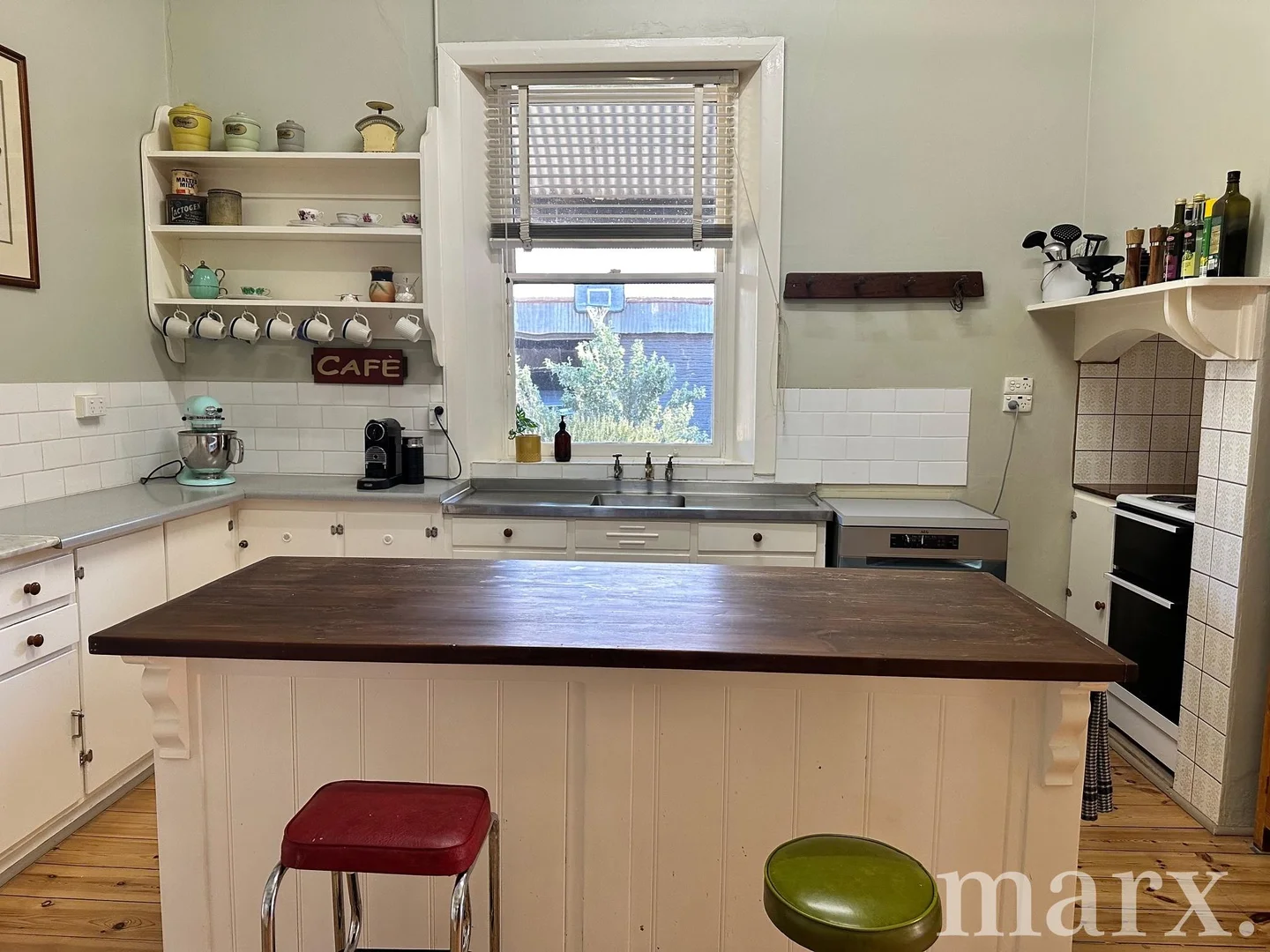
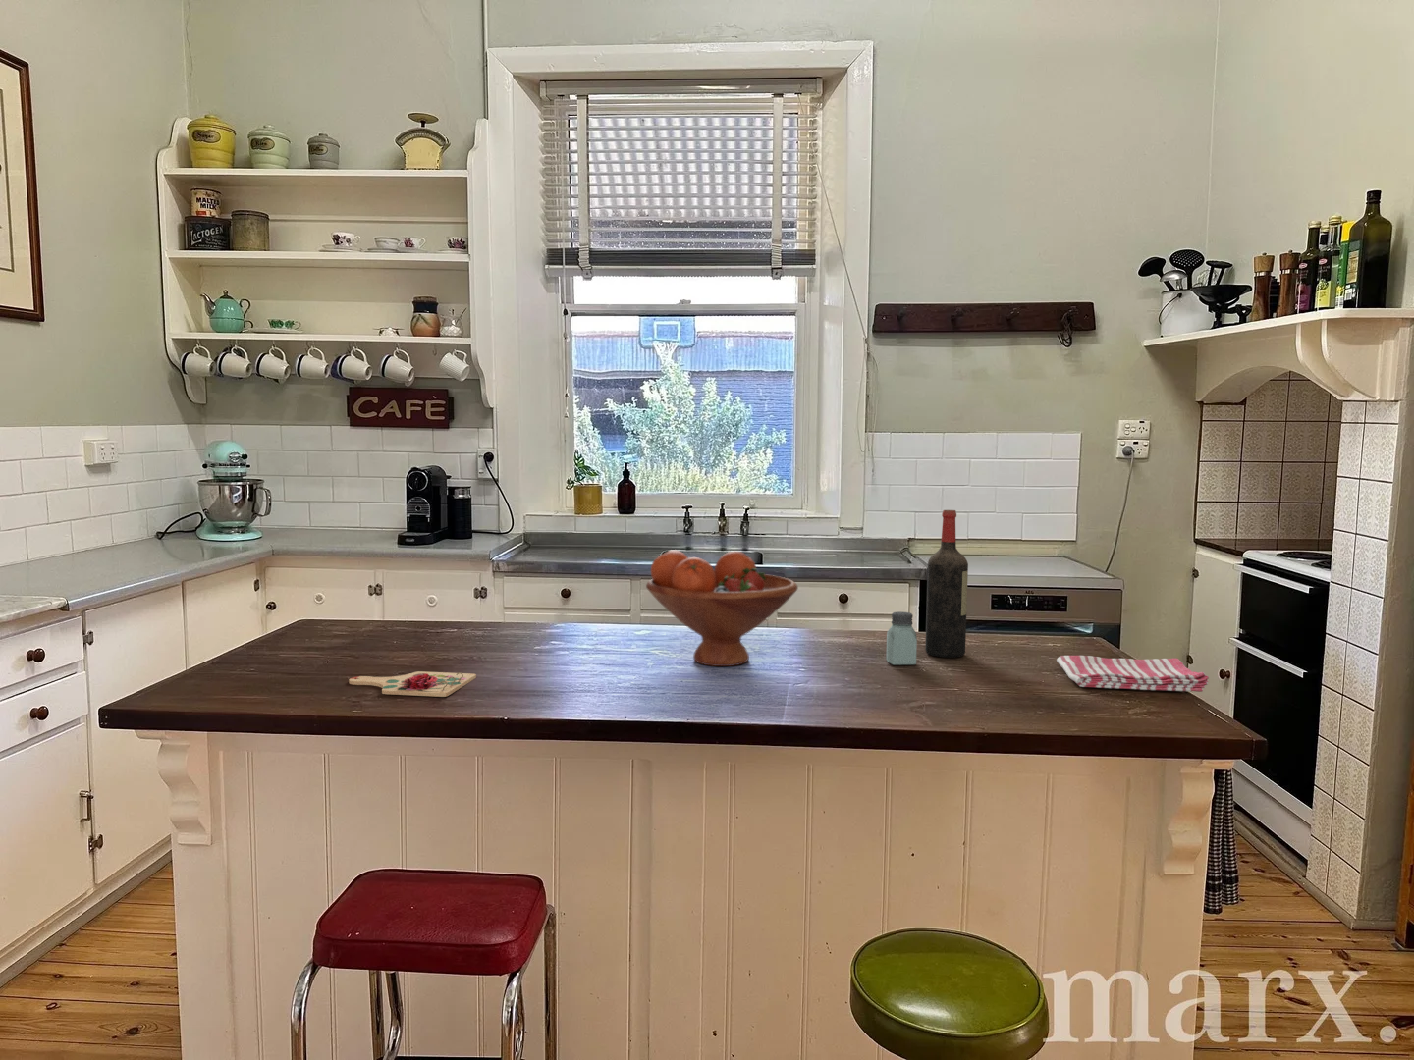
+ cutting board [347,670,478,698]
+ dish towel [1055,655,1210,693]
+ wine bottle [924,509,969,658]
+ fruit bowl [645,549,799,667]
+ saltshaker [885,610,919,667]
